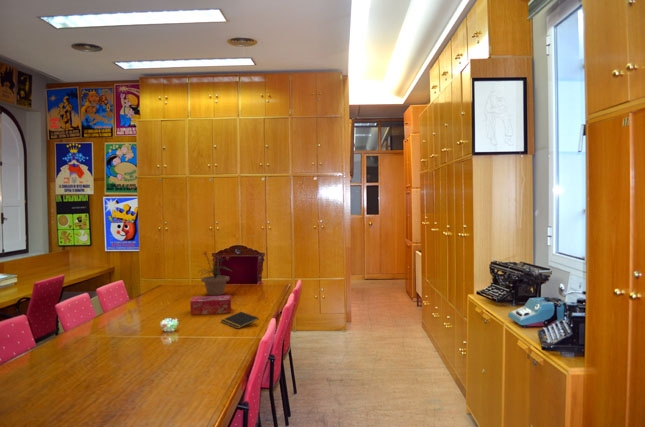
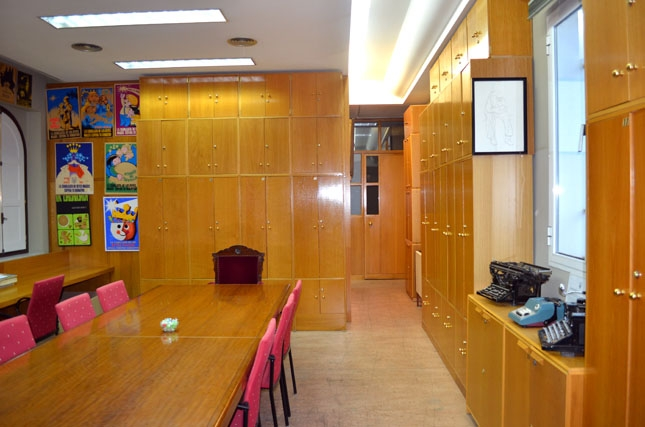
- potted plant [198,250,232,296]
- notepad [220,311,260,330]
- tissue box [189,294,232,316]
